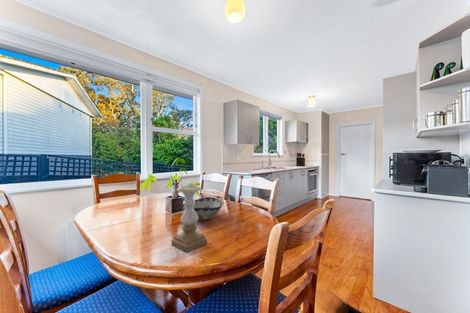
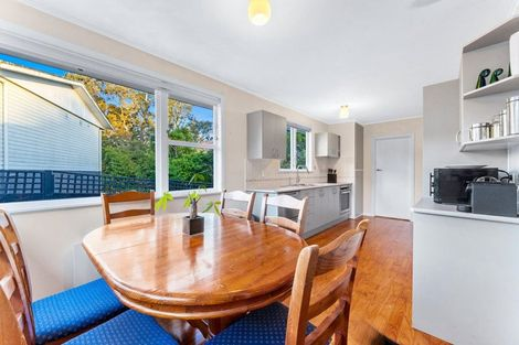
- decorative bowl [182,196,224,221]
- candle holder [171,185,208,253]
